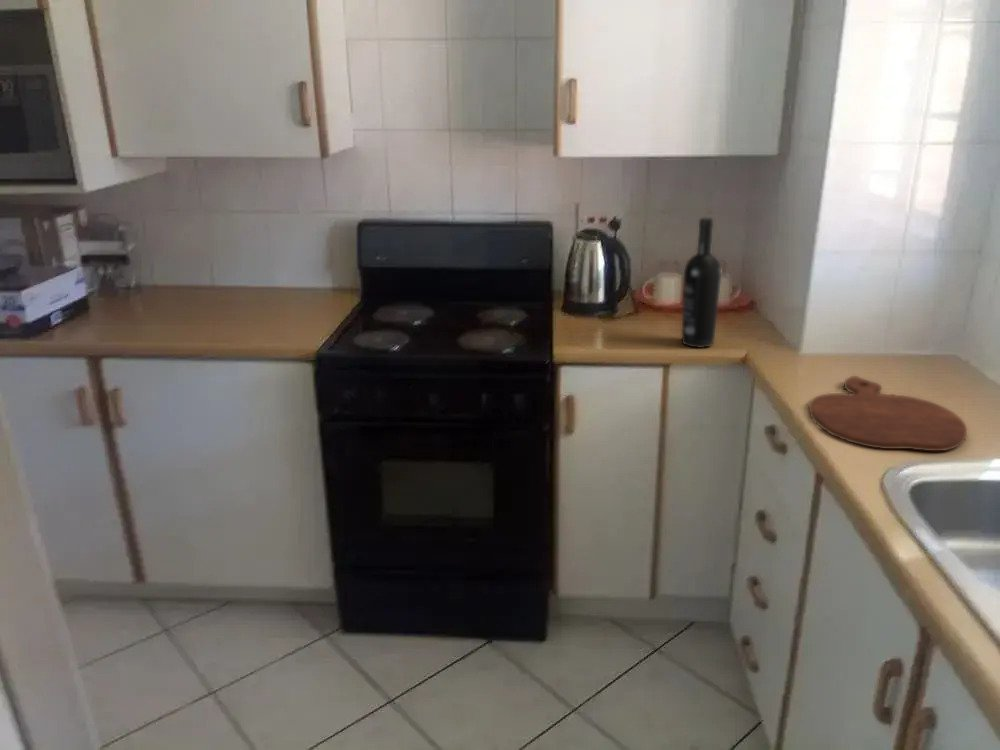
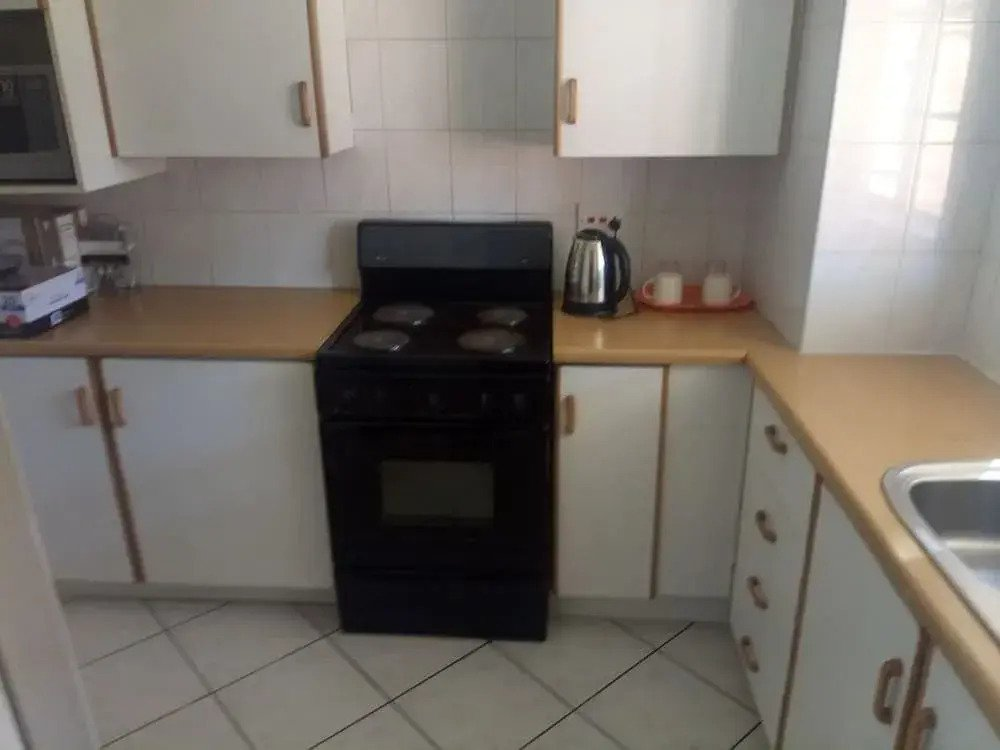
- cutting board [808,375,968,452]
- wine bottle [681,217,722,349]
